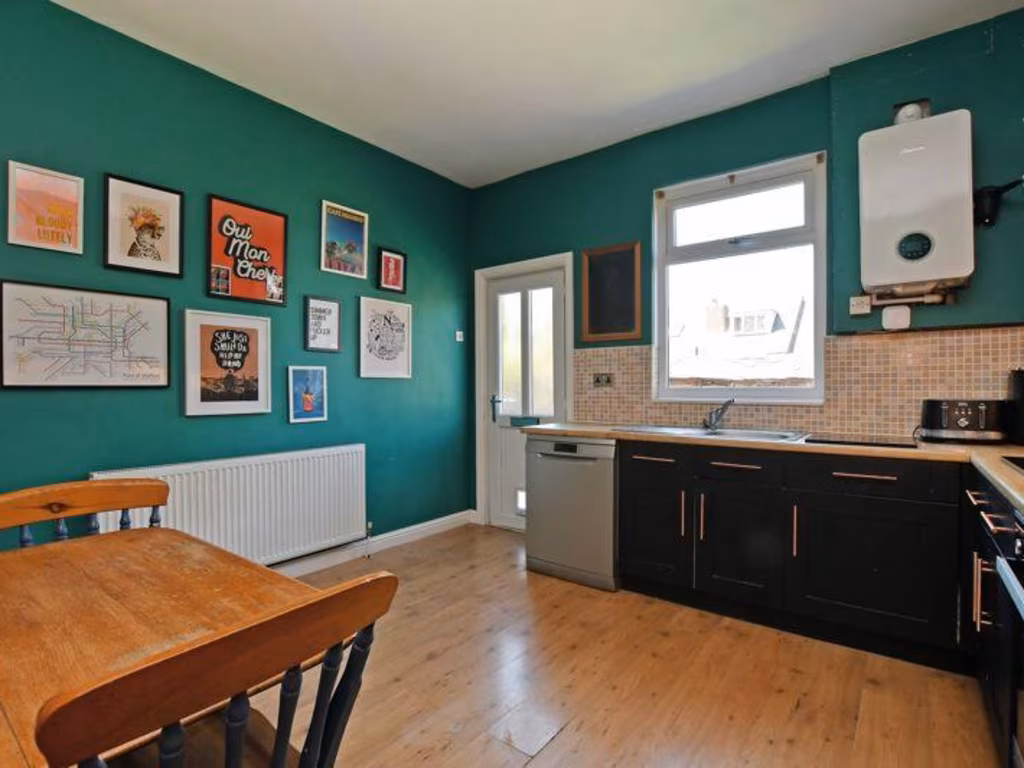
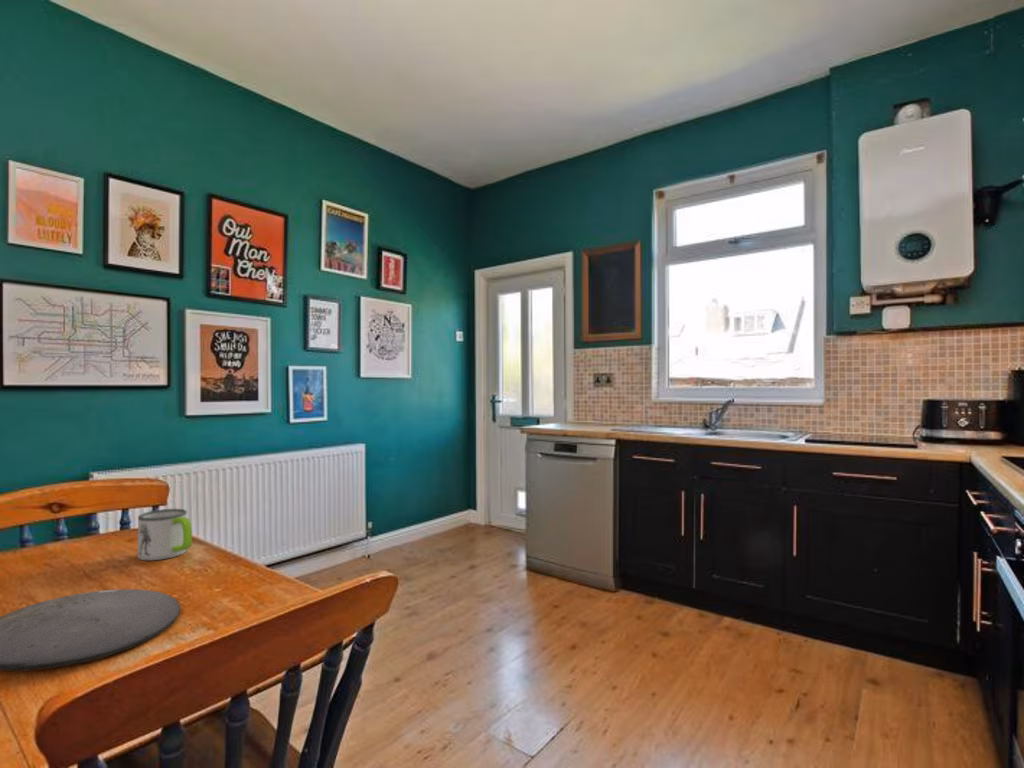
+ plate [0,588,181,672]
+ mug [137,508,193,561]
